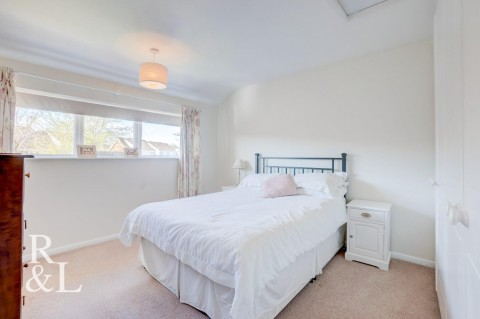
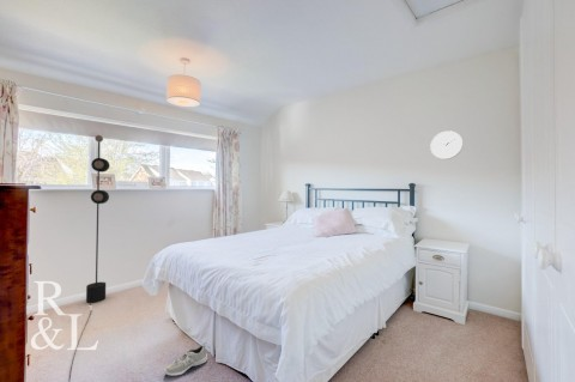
+ wall clock [429,129,464,160]
+ sneaker [163,344,208,377]
+ floor lamp [68,134,110,381]
